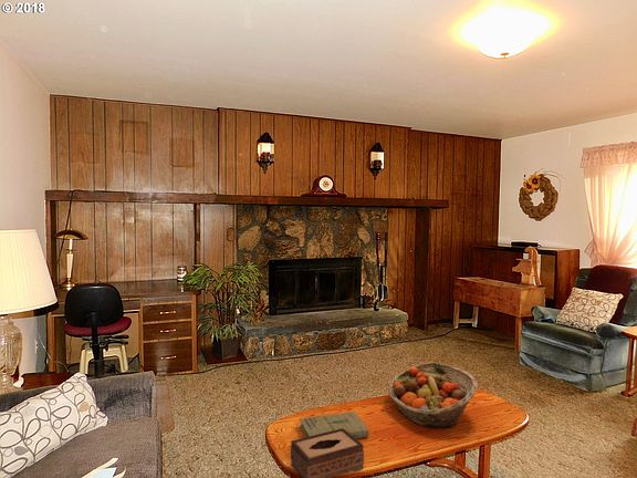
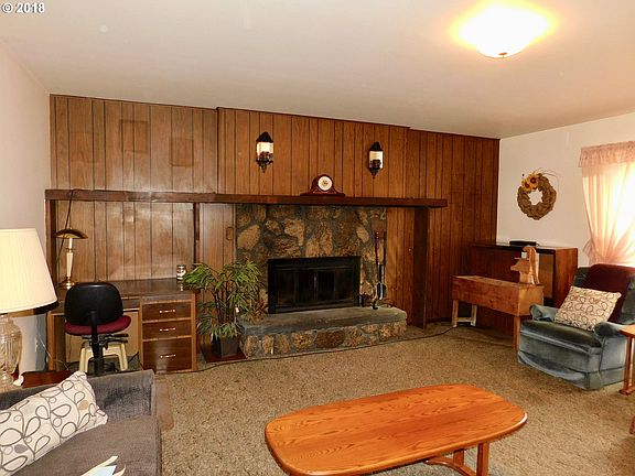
- tissue box [290,428,365,478]
- book [299,411,369,439]
- fruit basket [387,361,479,429]
